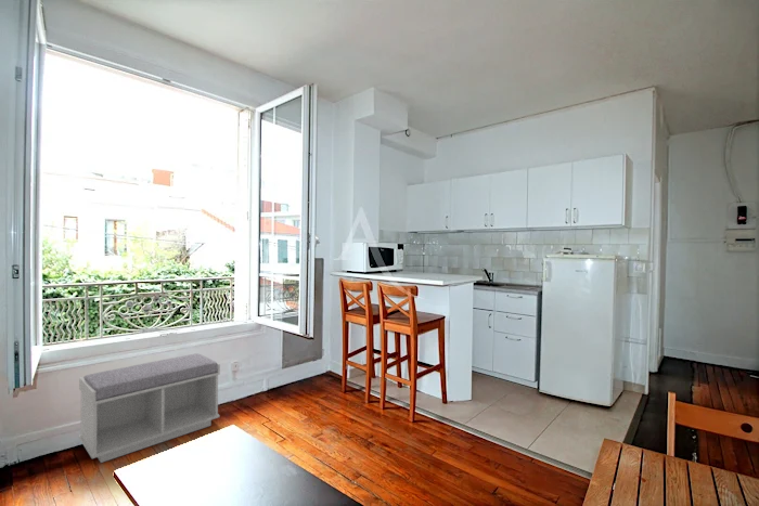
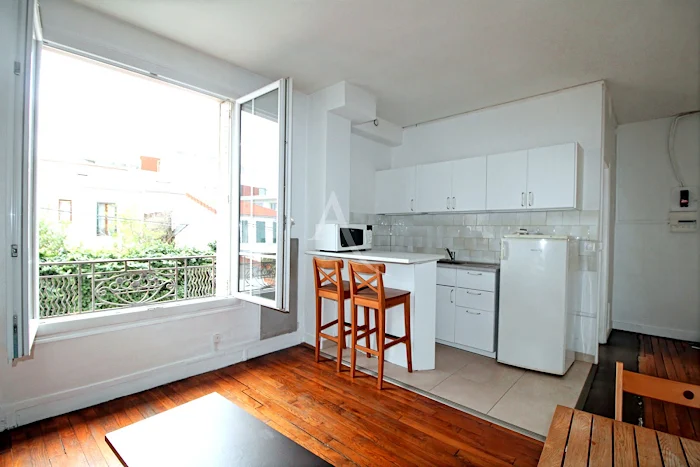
- bench [78,352,221,464]
